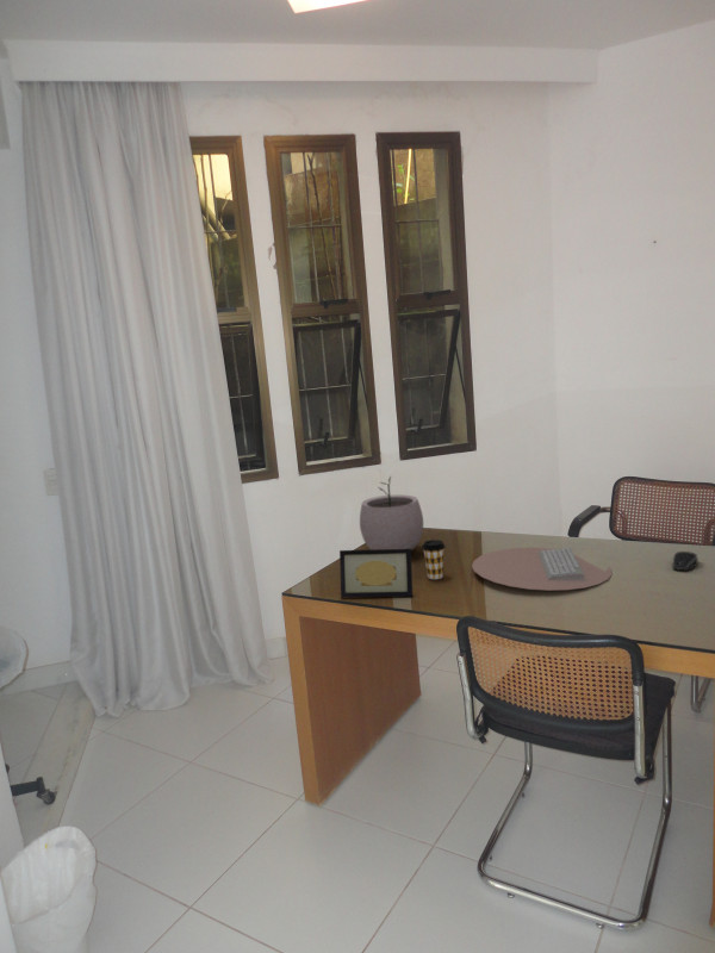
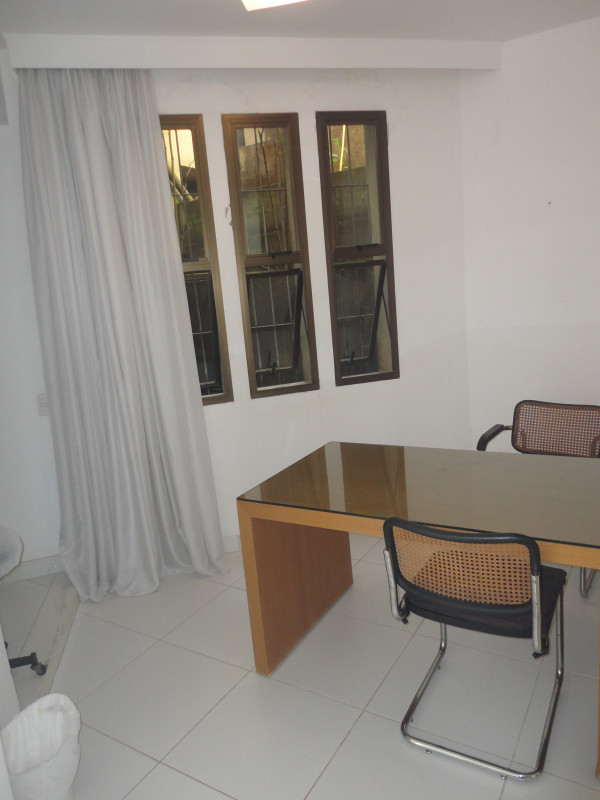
- plant pot [359,475,424,552]
- keyboard [471,547,613,592]
- coffee cup [421,538,446,580]
- picture frame [338,548,414,599]
- computer mouse [671,550,700,572]
